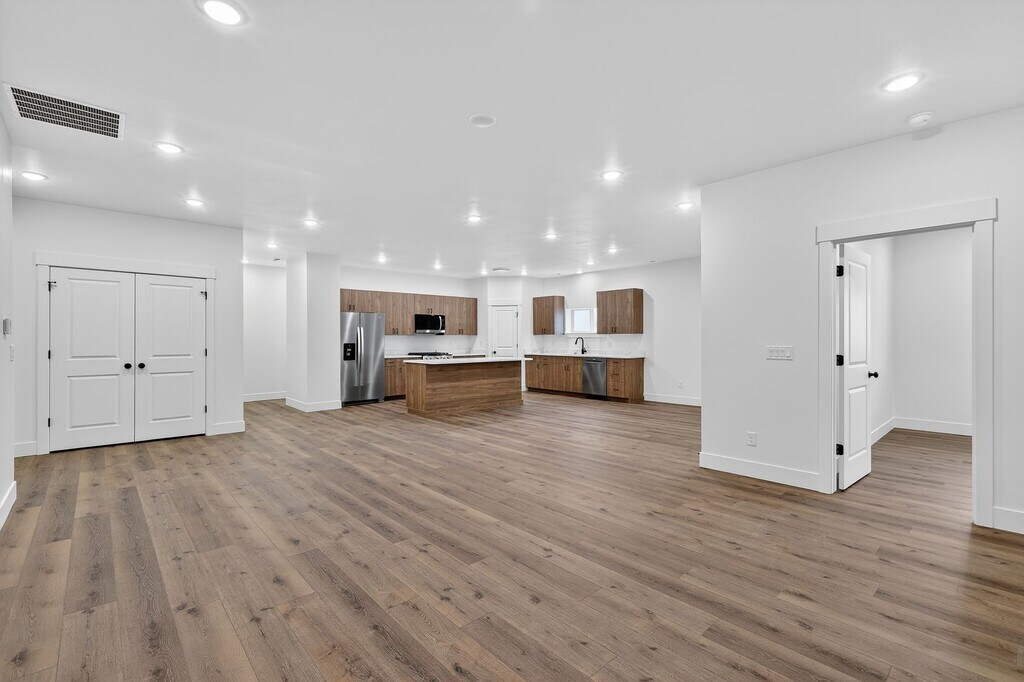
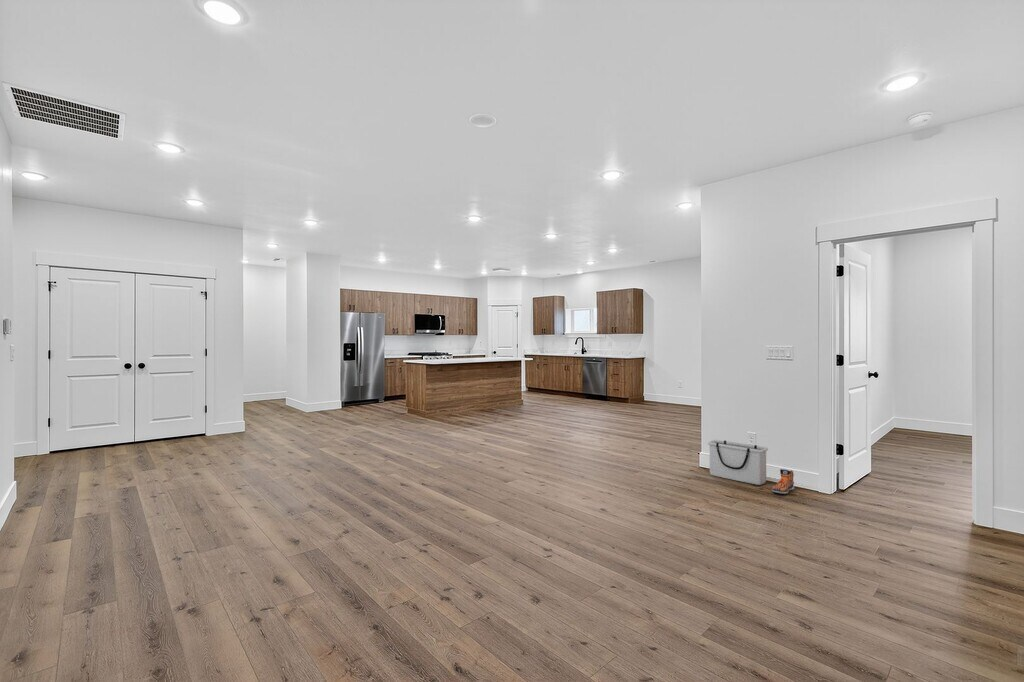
+ sneaker [771,468,795,495]
+ storage bin [707,439,769,486]
